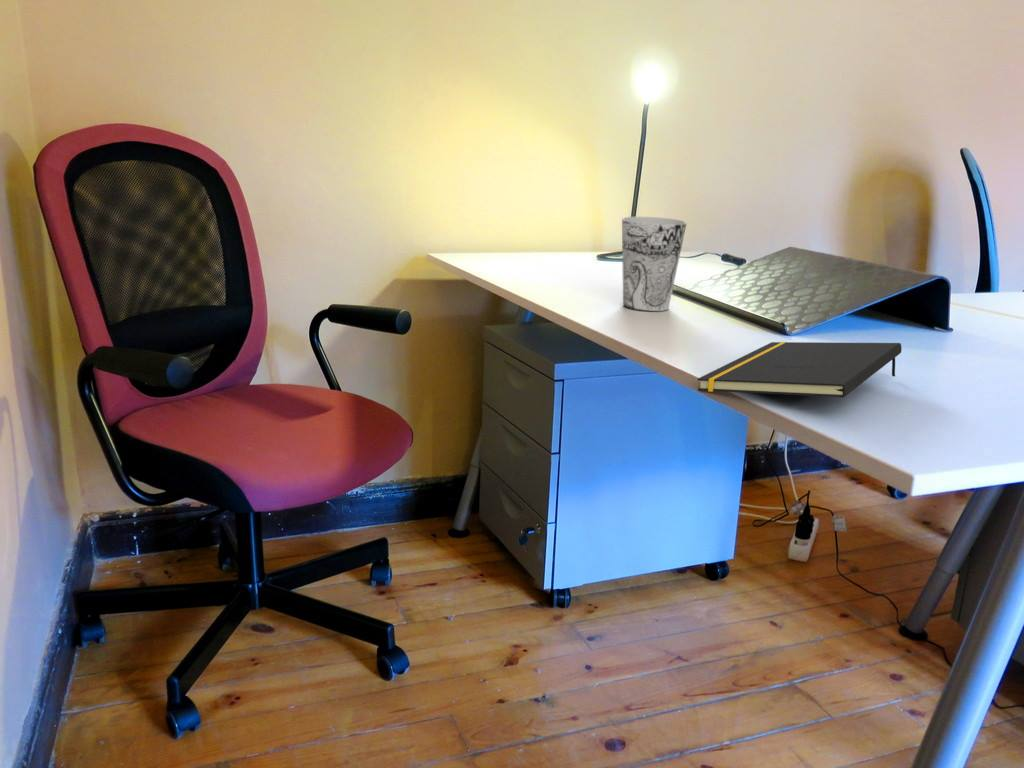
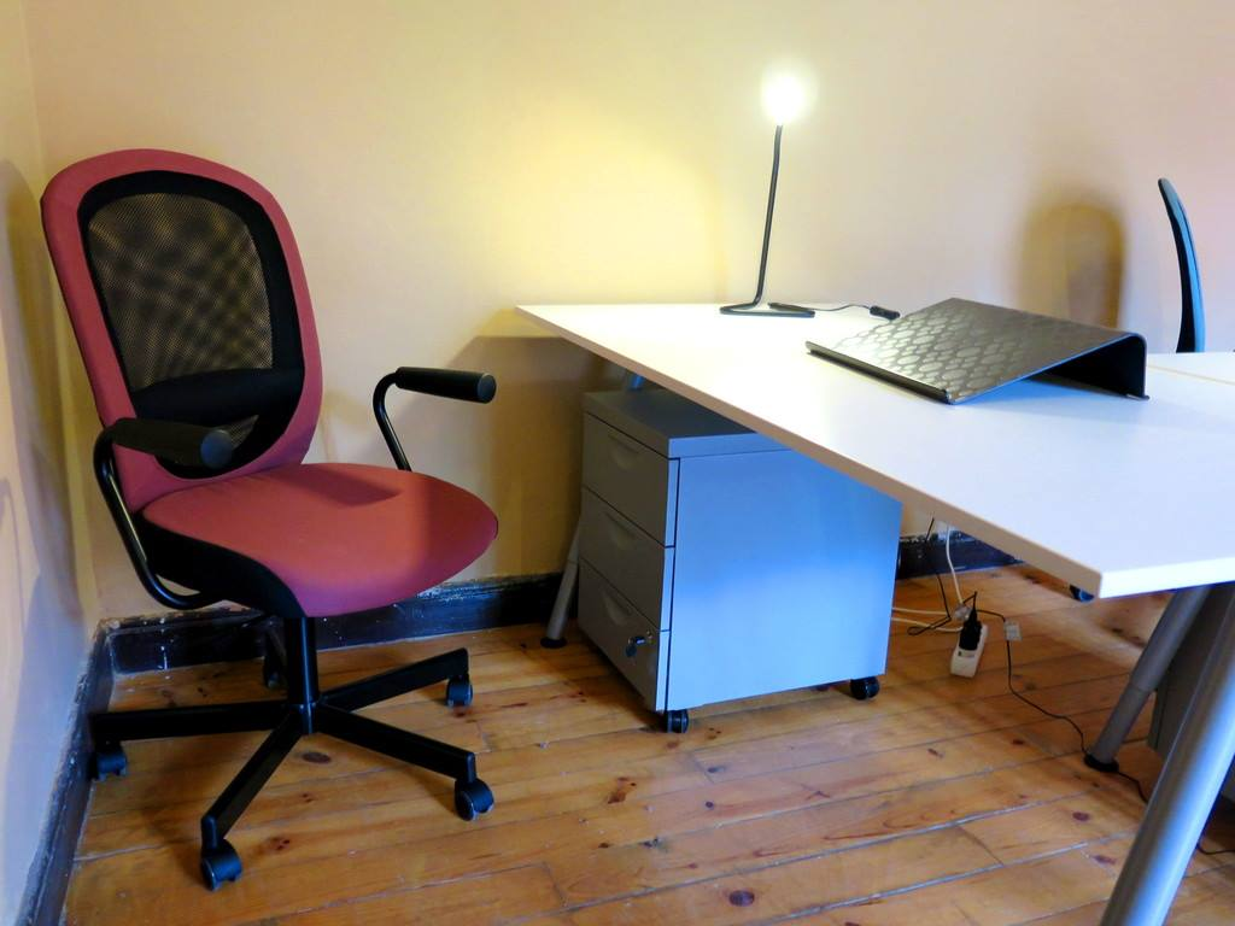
- cup [621,216,688,312]
- notepad [696,341,903,398]
